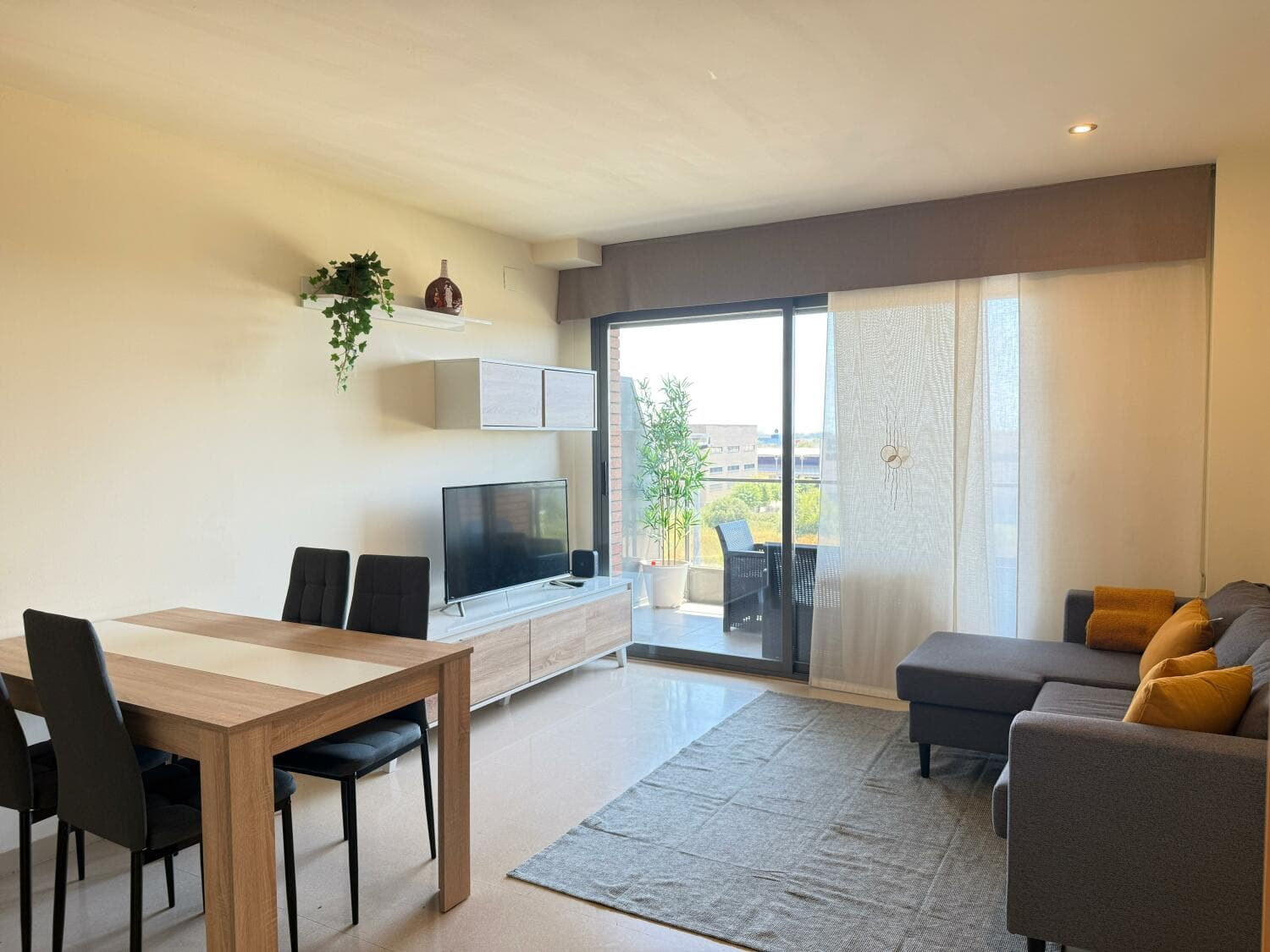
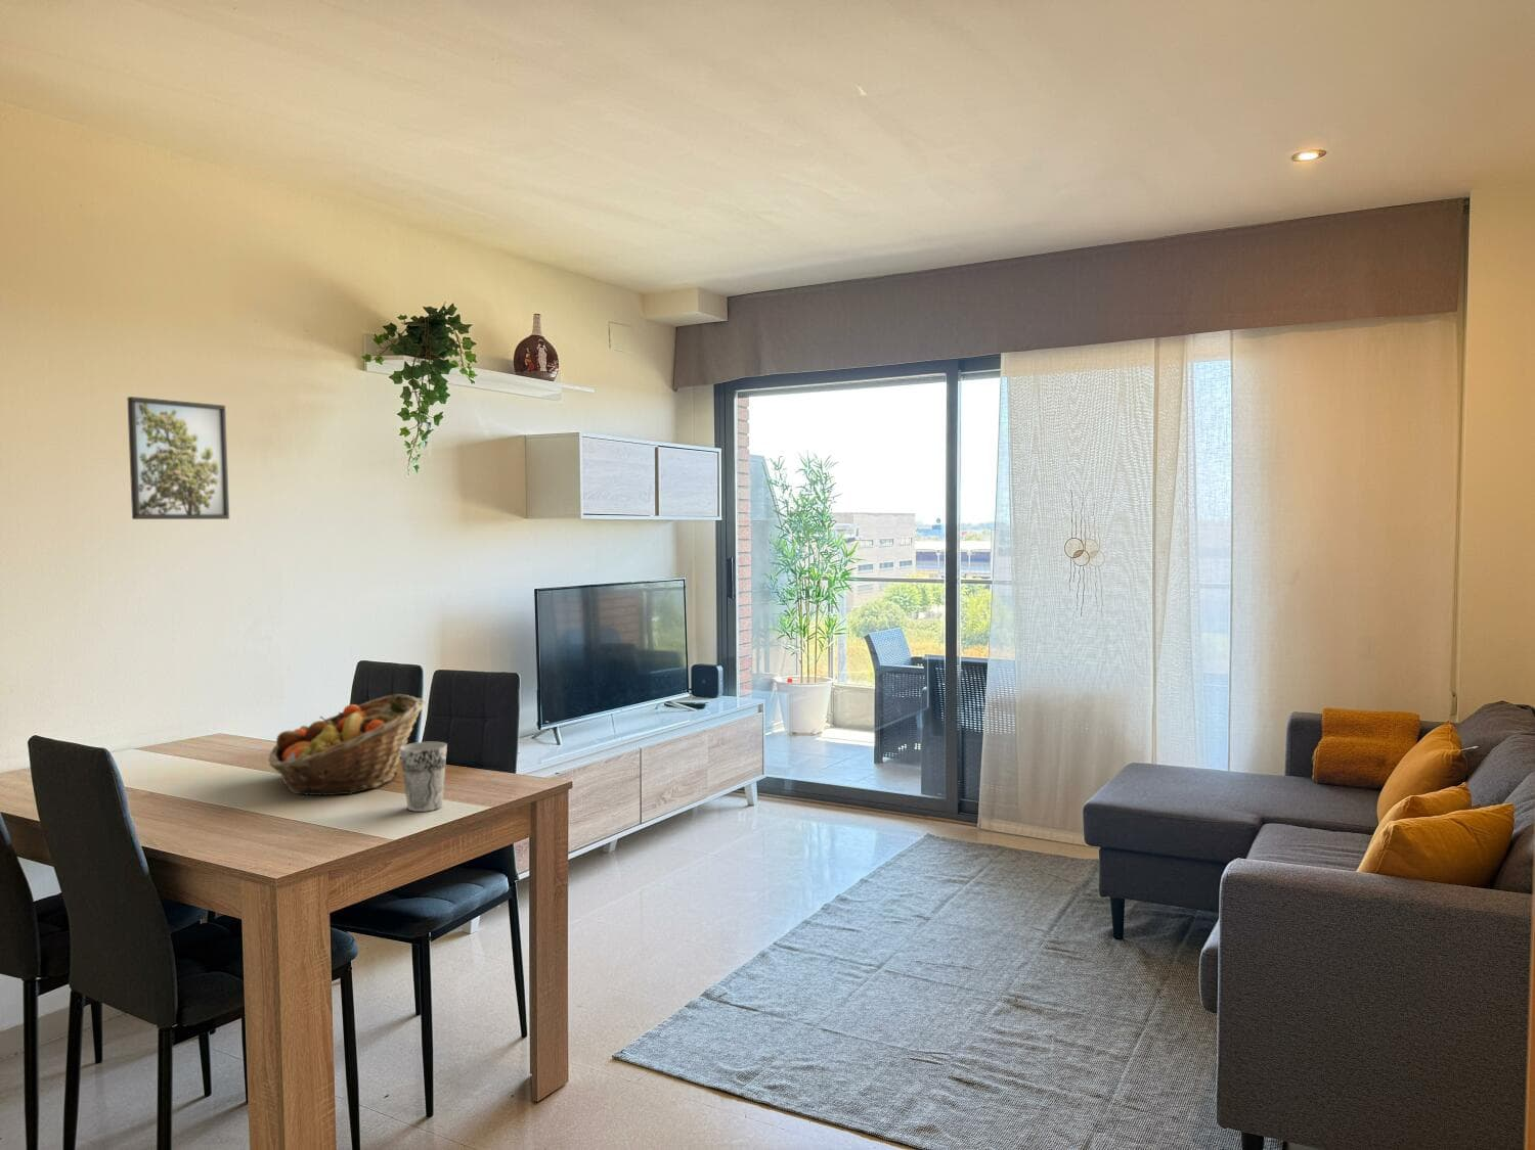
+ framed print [126,395,231,521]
+ fruit basket [267,693,427,796]
+ cup [400,742,448,813]
